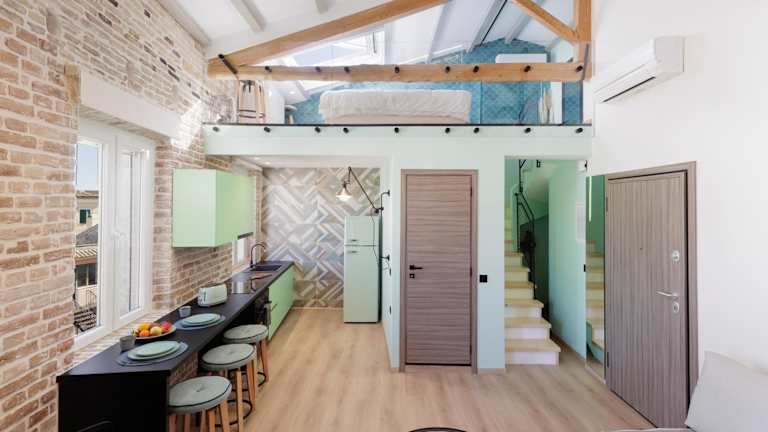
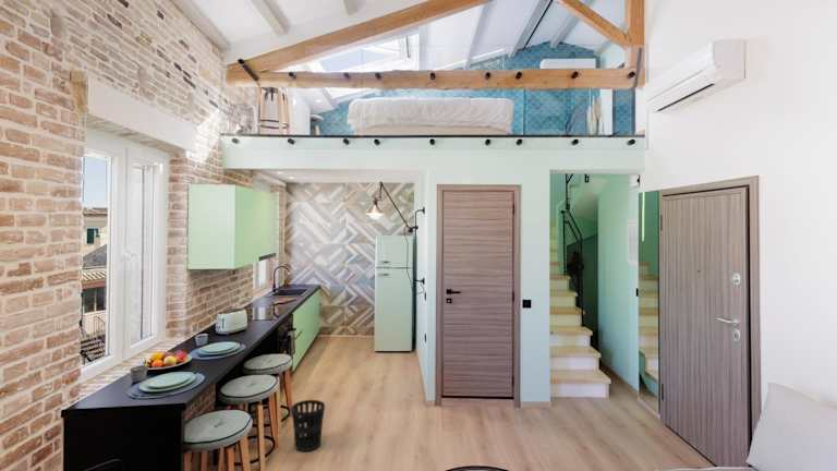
+ wastebasket [290,399,326,452]
